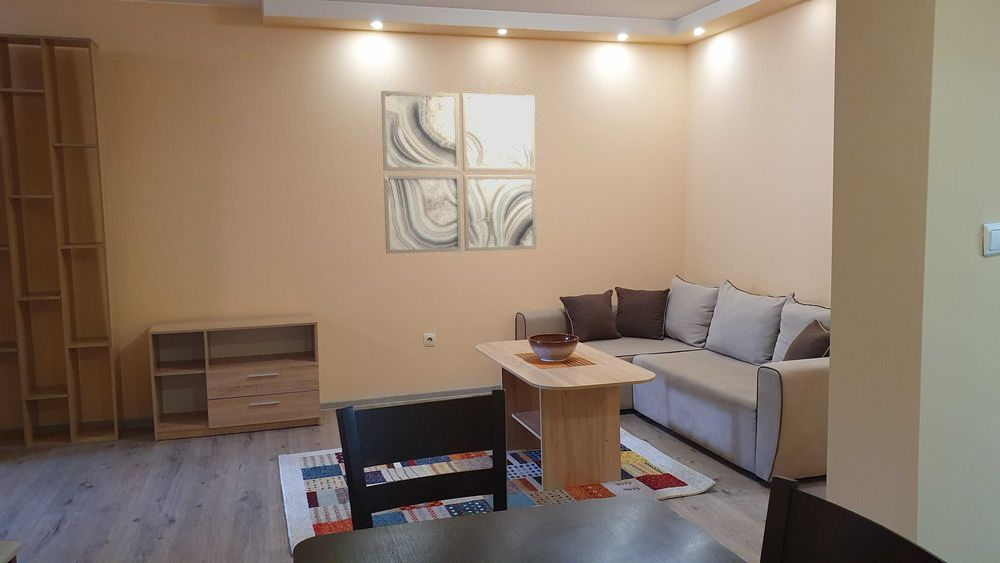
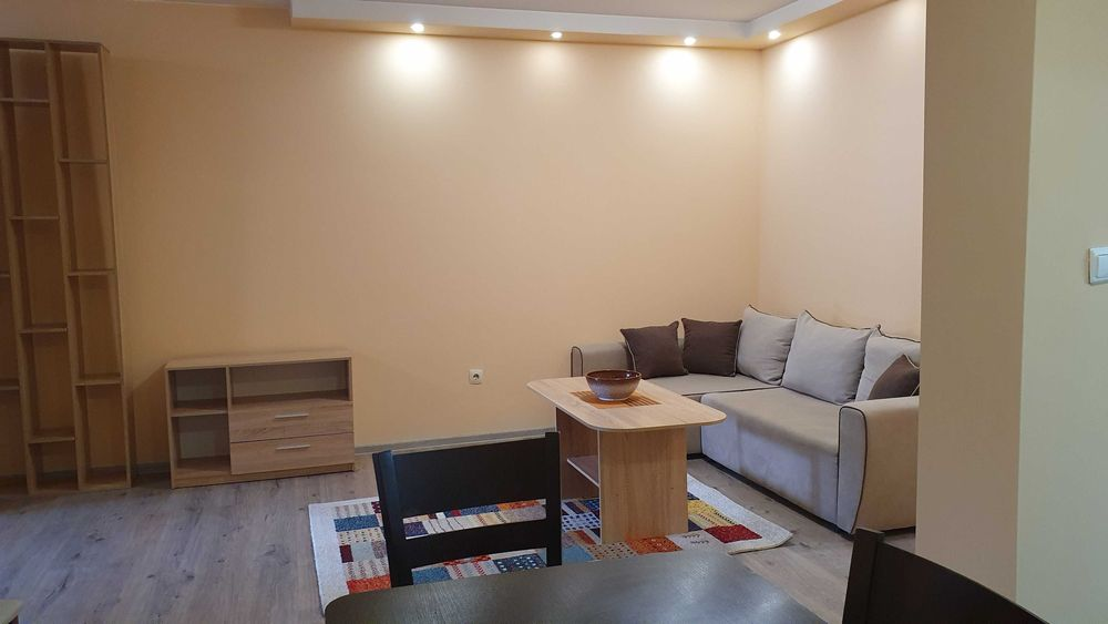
- wall art [380,90,537,255]
